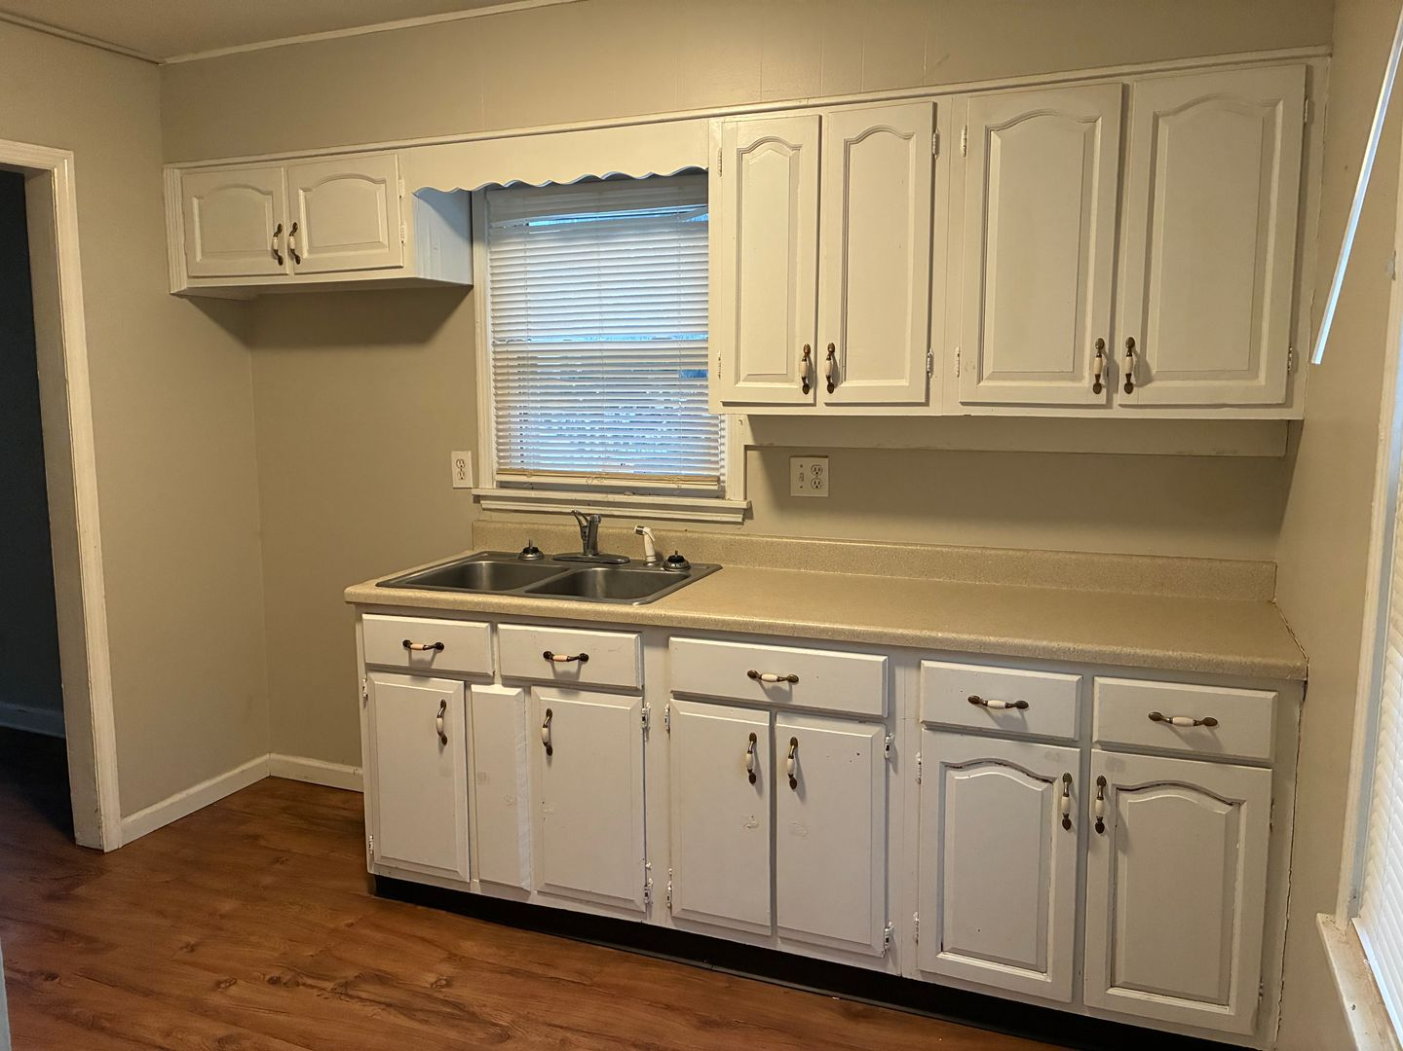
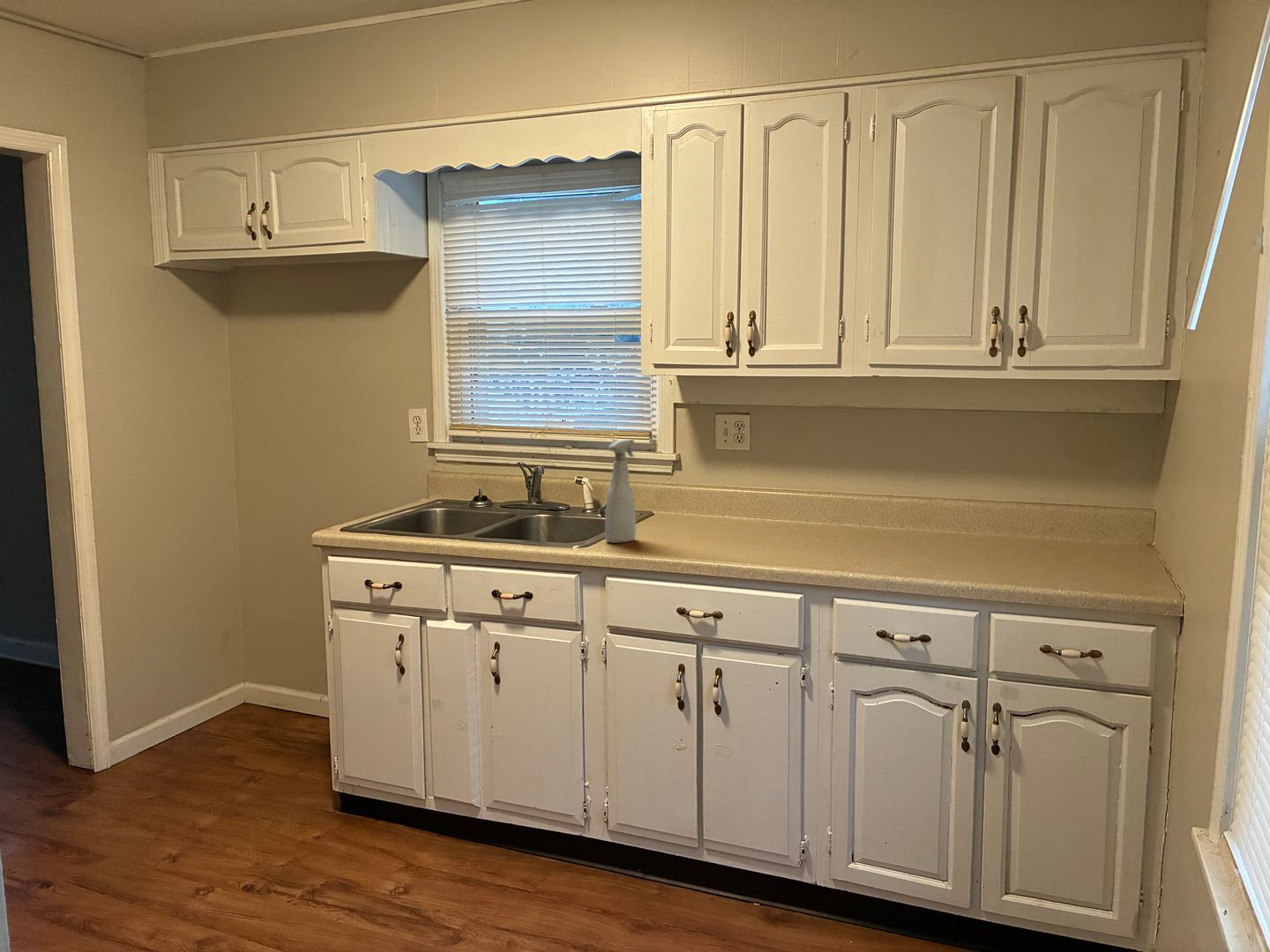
+ spray bottle [604,438,637,544]
